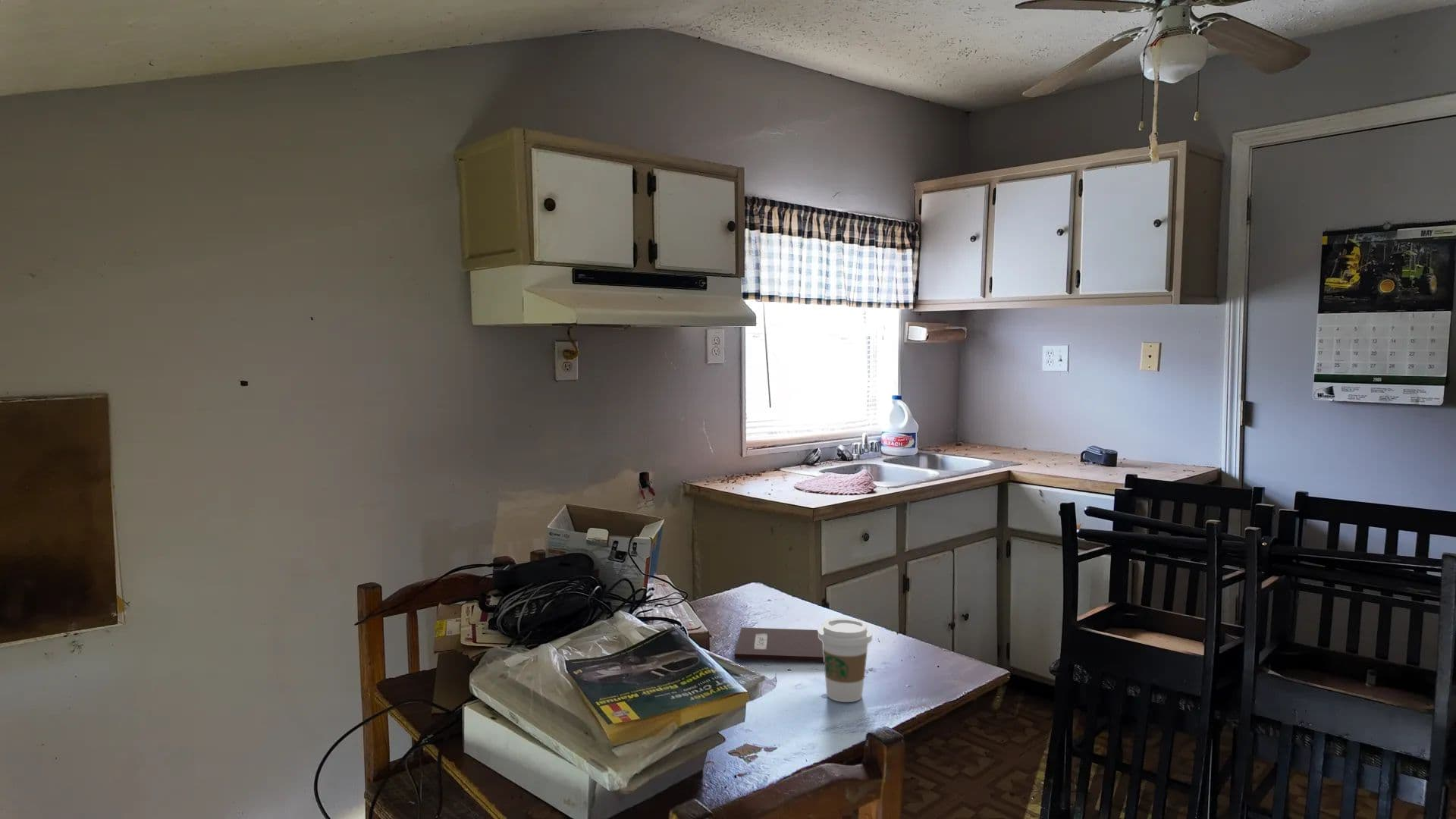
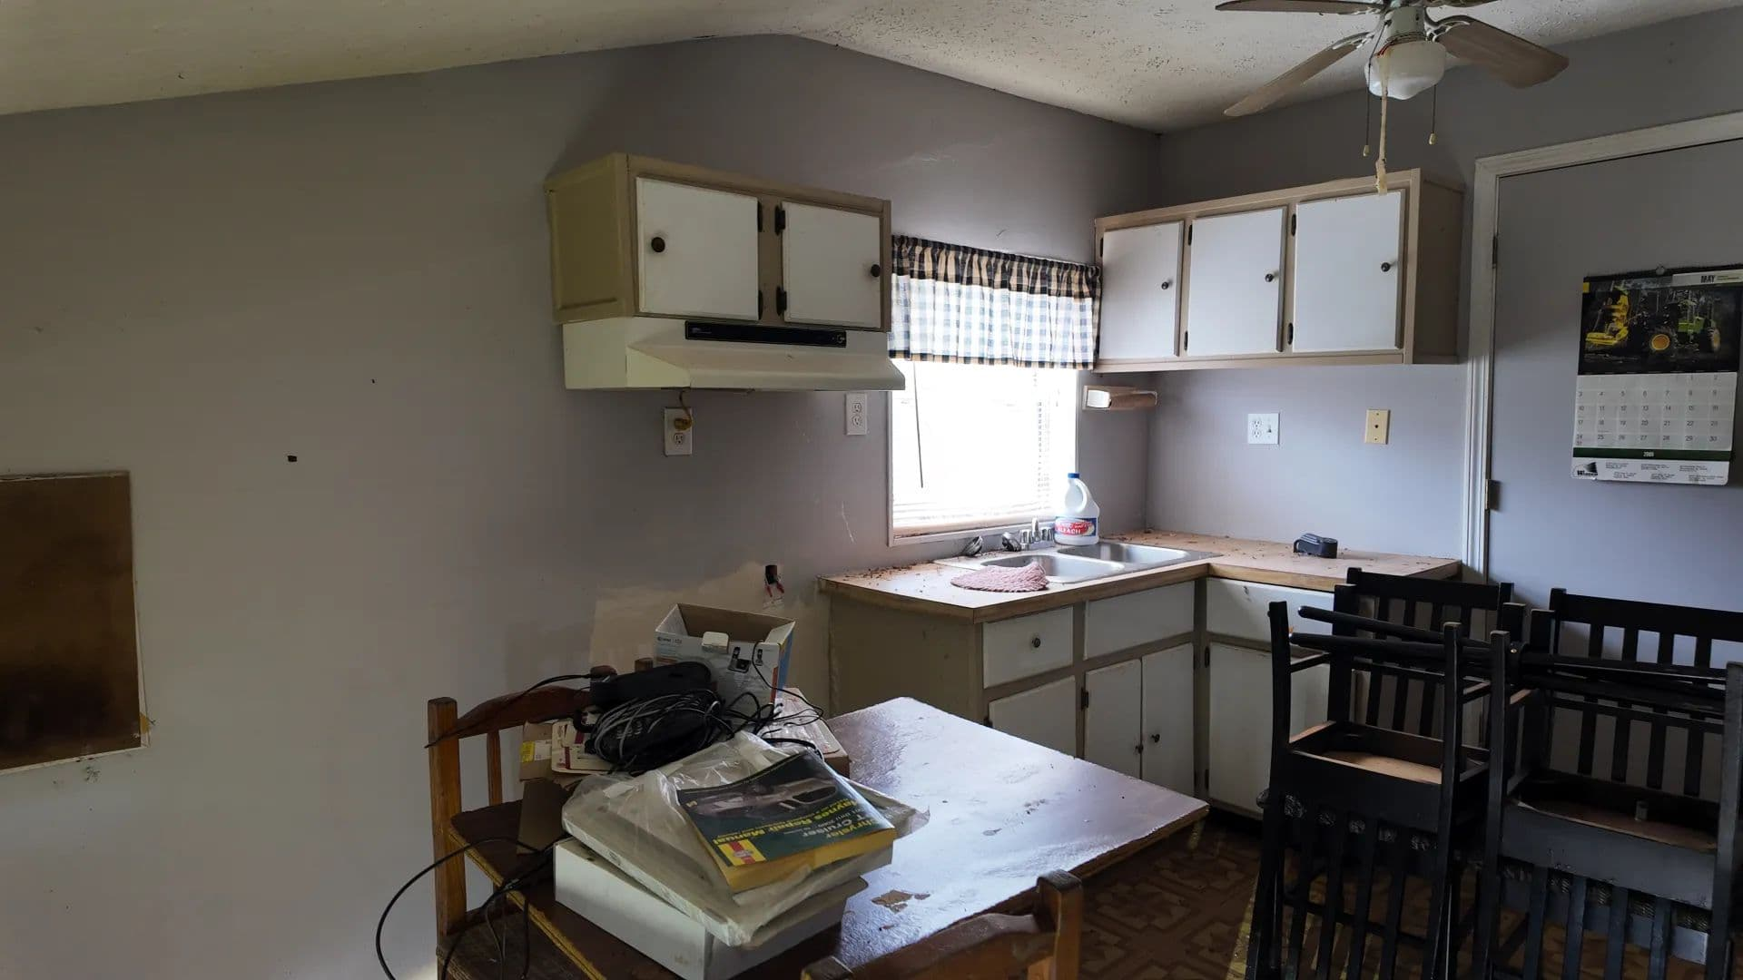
- notebook [734,626,824,663]
- coffee cup [817,617,873,703]
